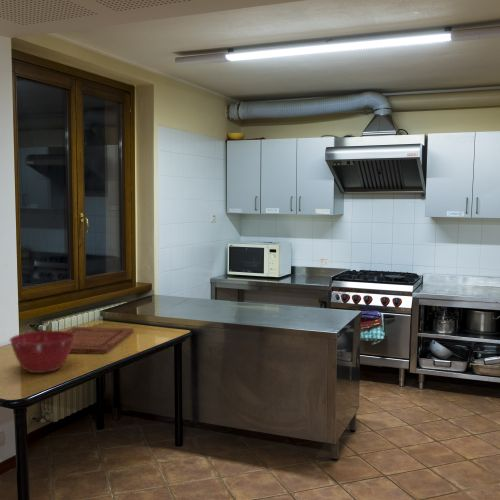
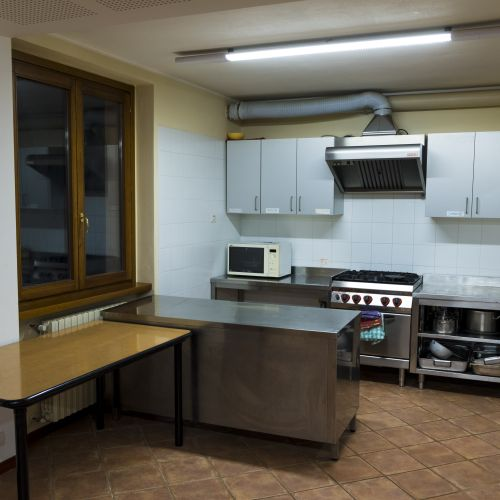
- mixing bowl [9,330,75,374]
- cutting board [65,326,135,355]
